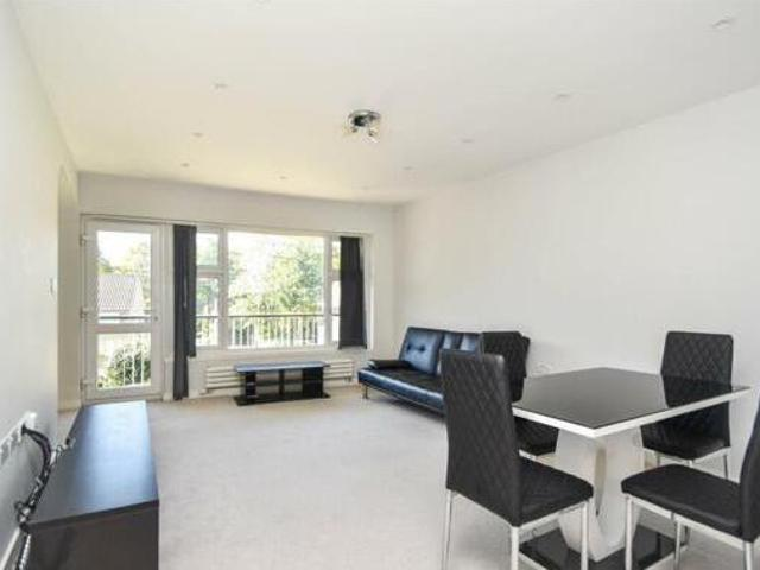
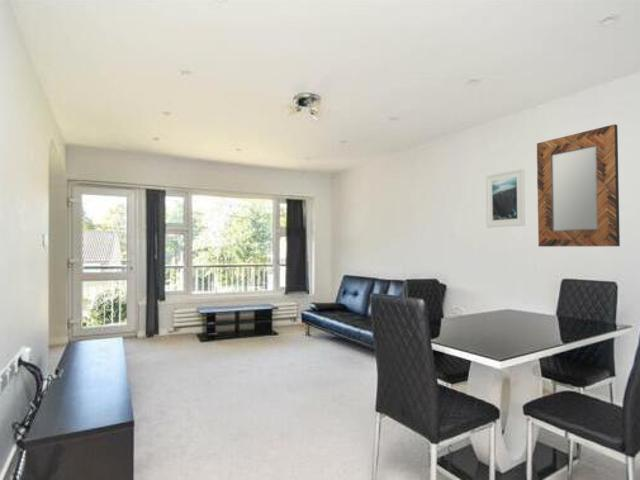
+ home mirror [536,123,621,248]
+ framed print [485,167,526,228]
